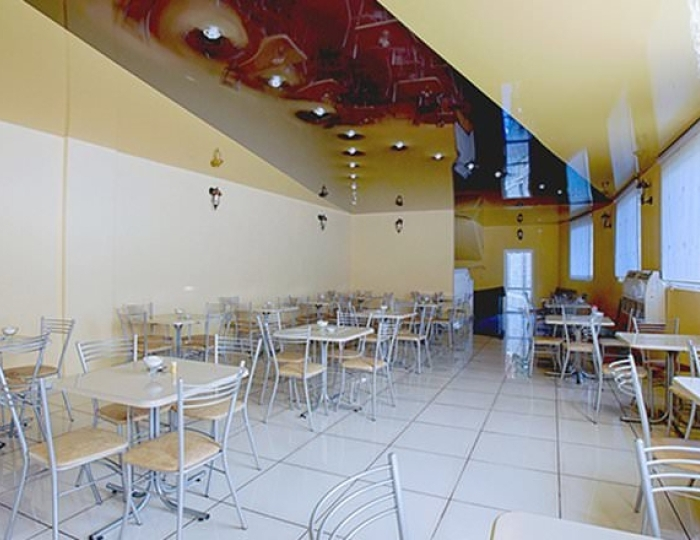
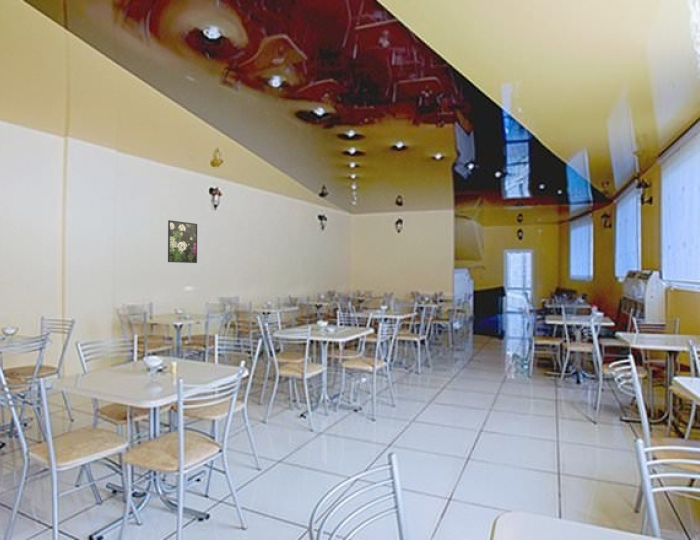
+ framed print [167,219,198,264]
